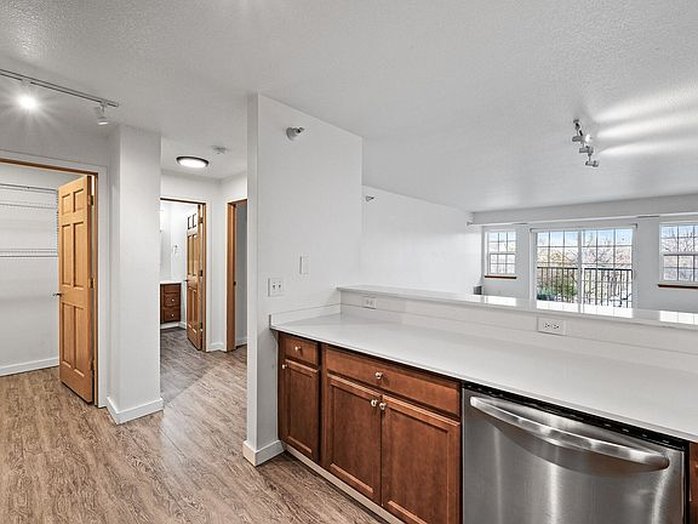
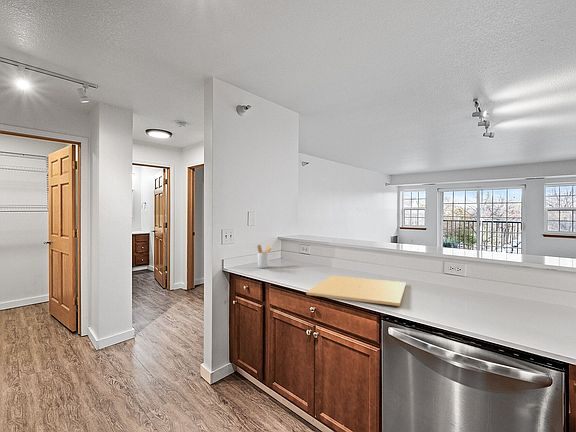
+ cutting board [305,275,407,307]
+ utensil holder [256,244,274,269]
